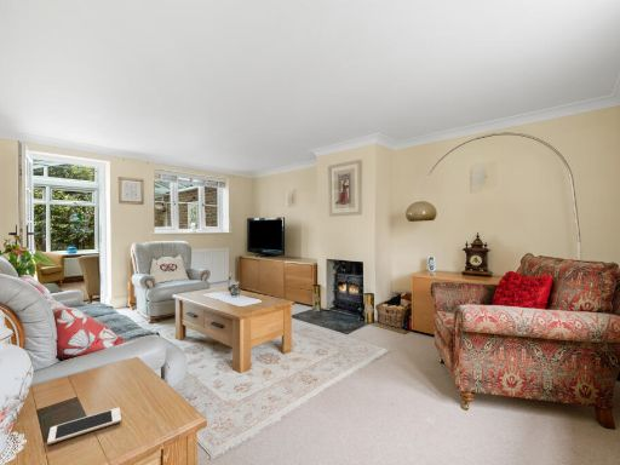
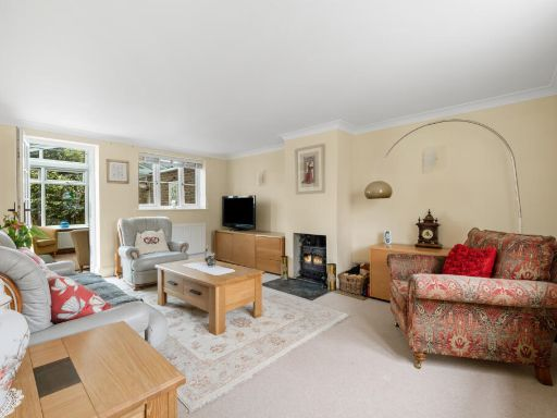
- cell phone [46,407,122,446]
